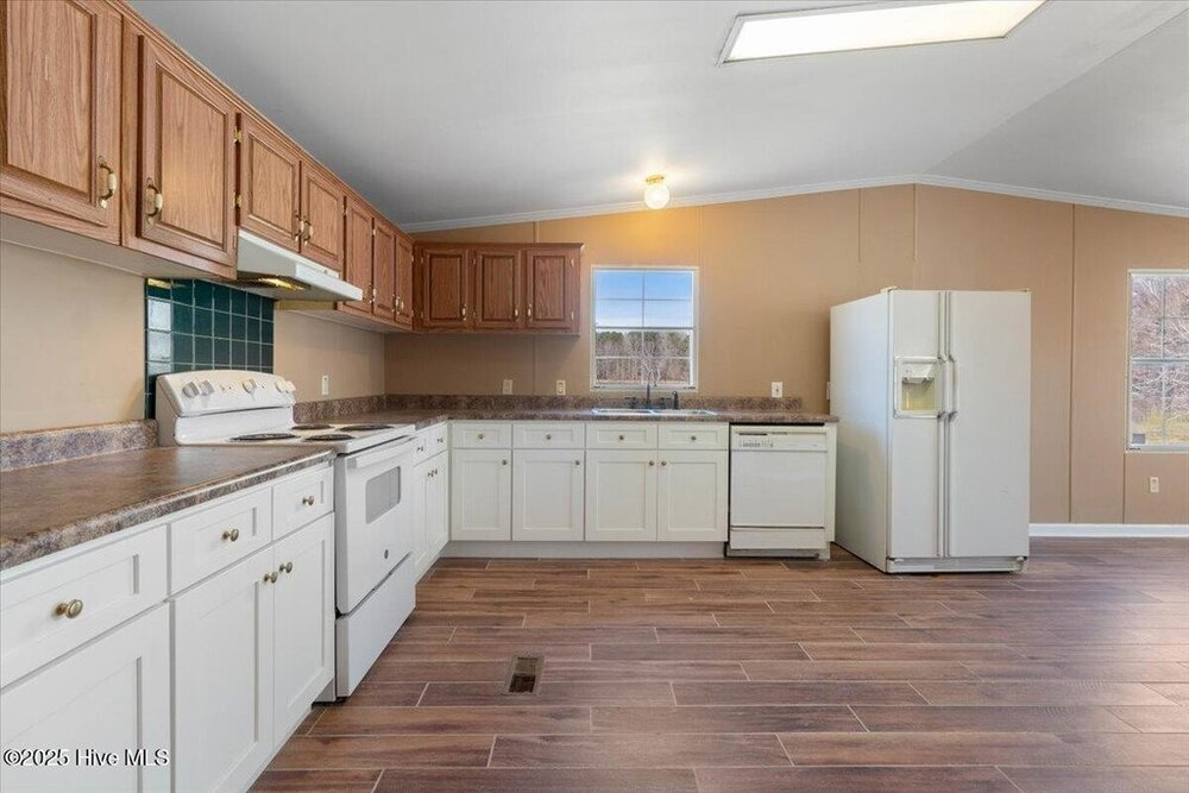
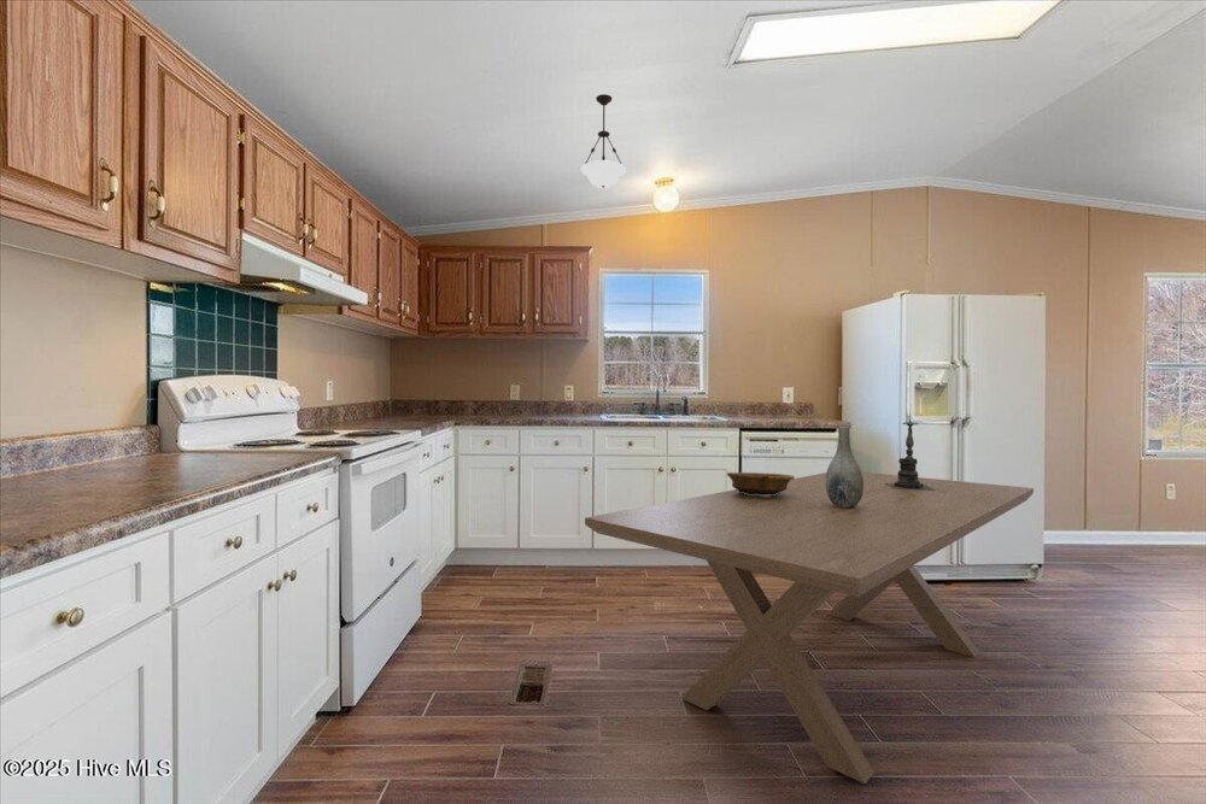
+ vase [826,426,863,507]
+ pendant light [580,93,627,189]
+ dining table [584,471,1035,785]
+ candle holder [885,411,936,491]
+ decorative bowl [726,471,796,495]
